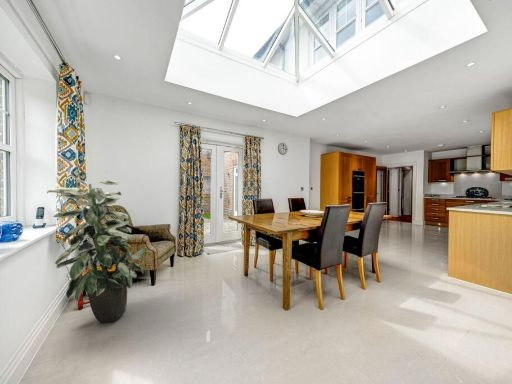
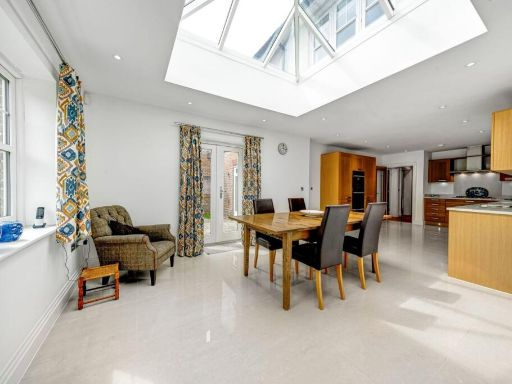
- indoor plant [46,180,148,324]
